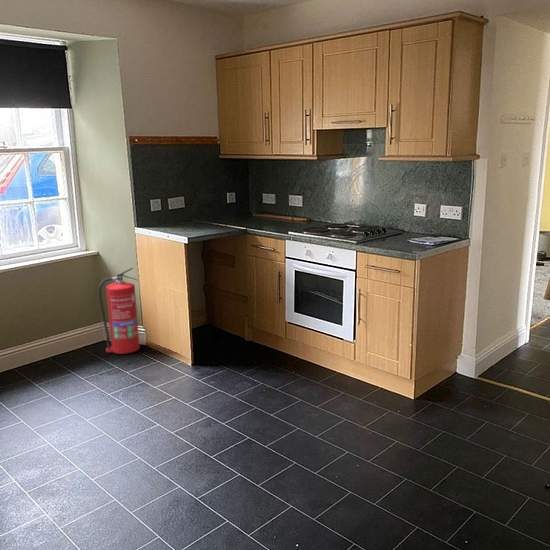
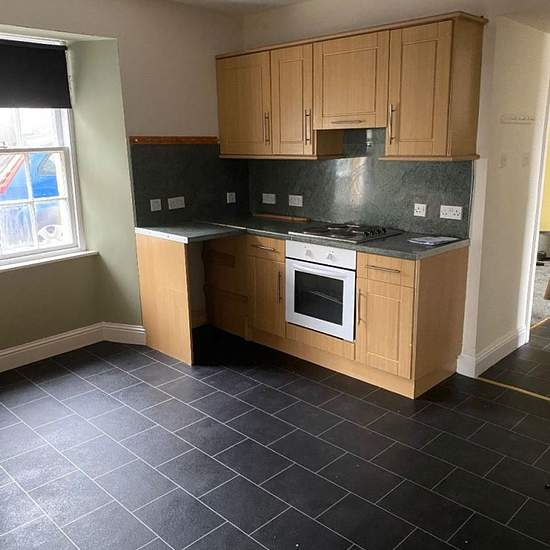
- fire extinguisher [97,267,141,355]
